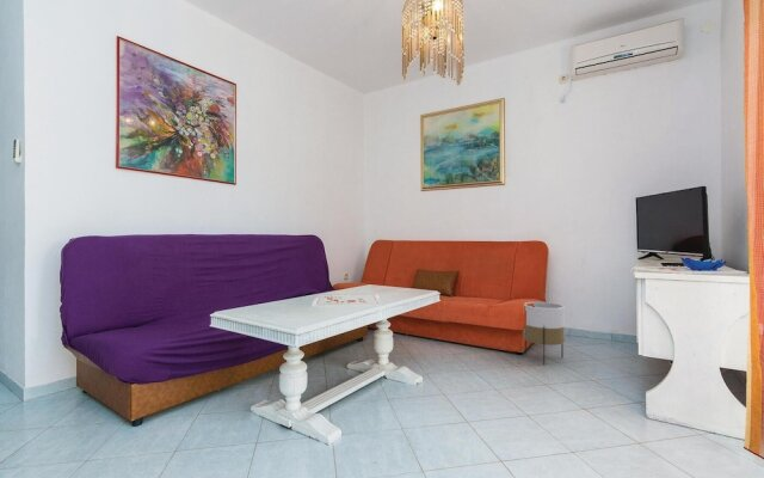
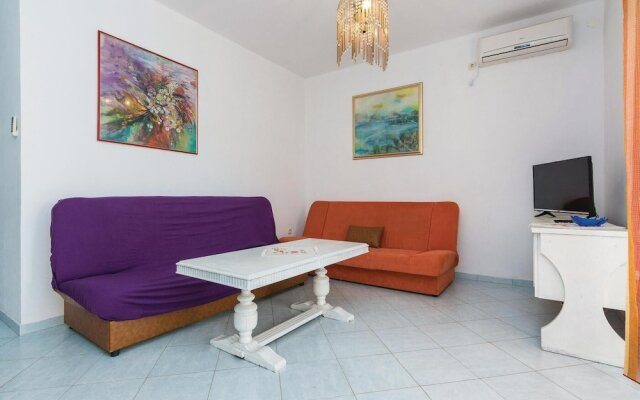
- planter [523,301,566,366]
